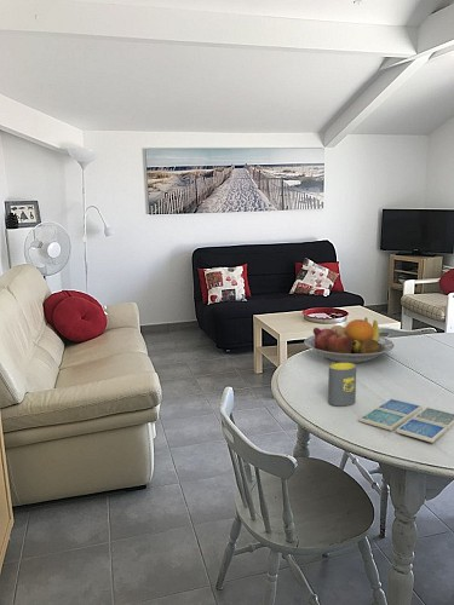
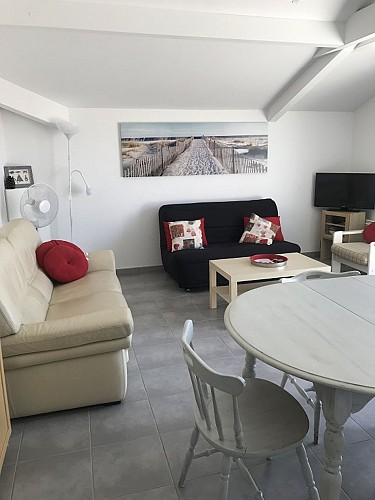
- fruit bowl [304,316,396,364]
- mug [327,361,357,407]
- drink coaster [357,397,454,444]
